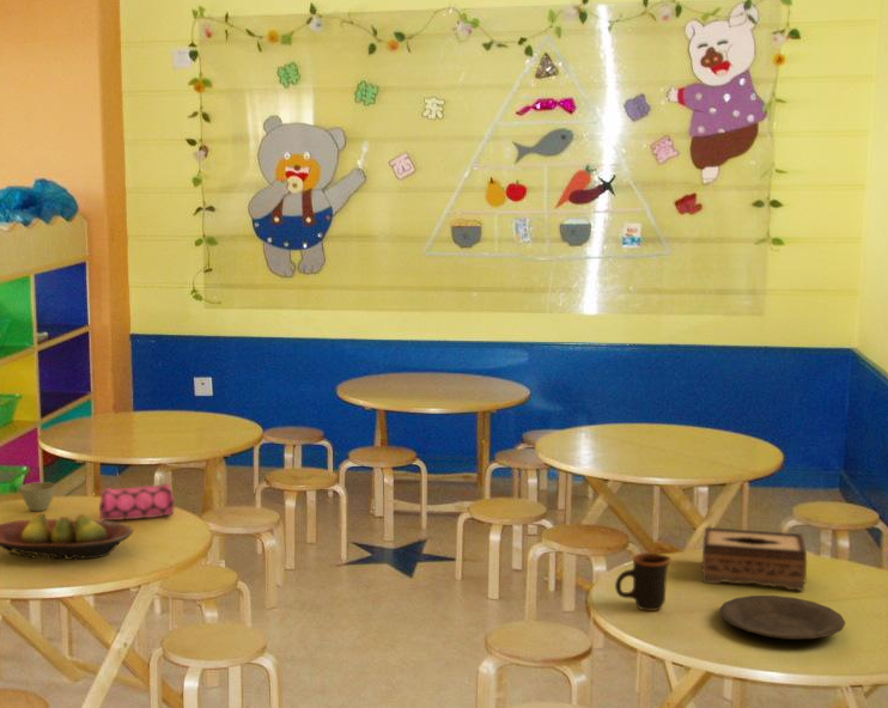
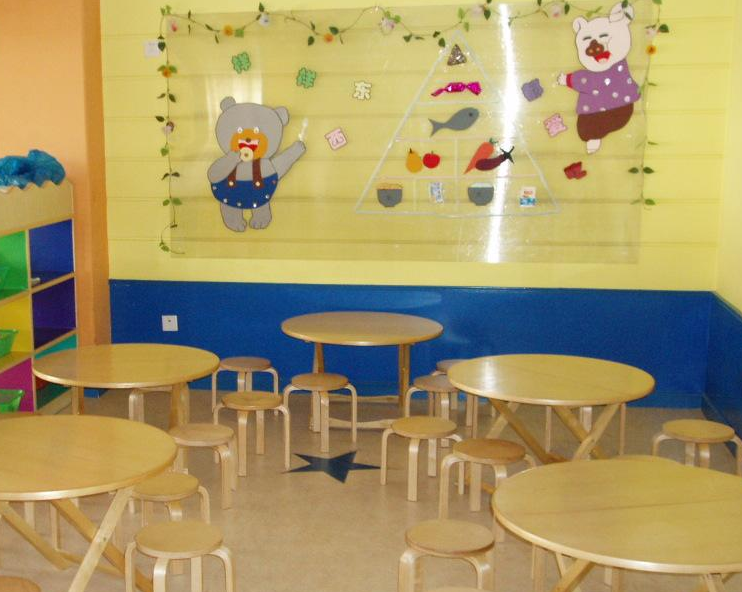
- fruit bowl [0,511,134,561]
- mug [614,551,673,612]
- plate [718,594,846,641]
- tissue box [701,526,808,592]
- flower pot [19,481,56,512]
- pencil case [98,481,176,521]
